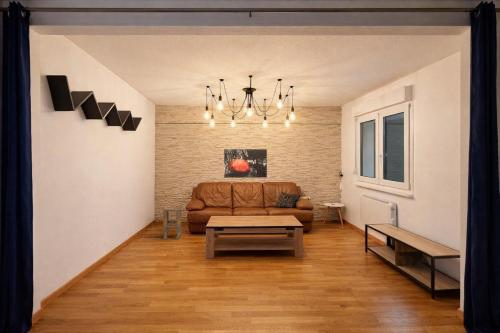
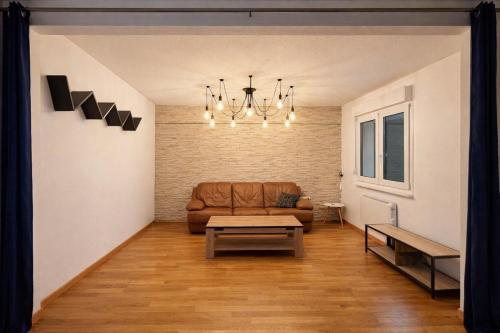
- wall art [223,148,268,179]
- side table [162,206,182,240]
